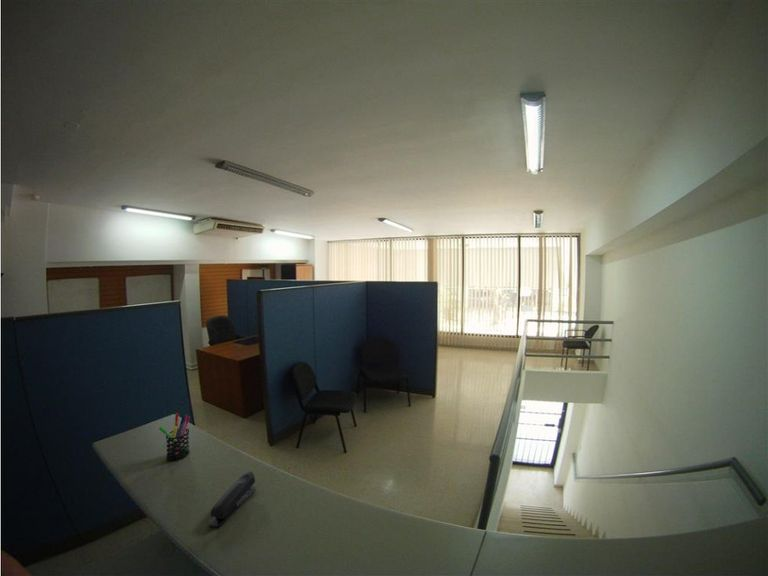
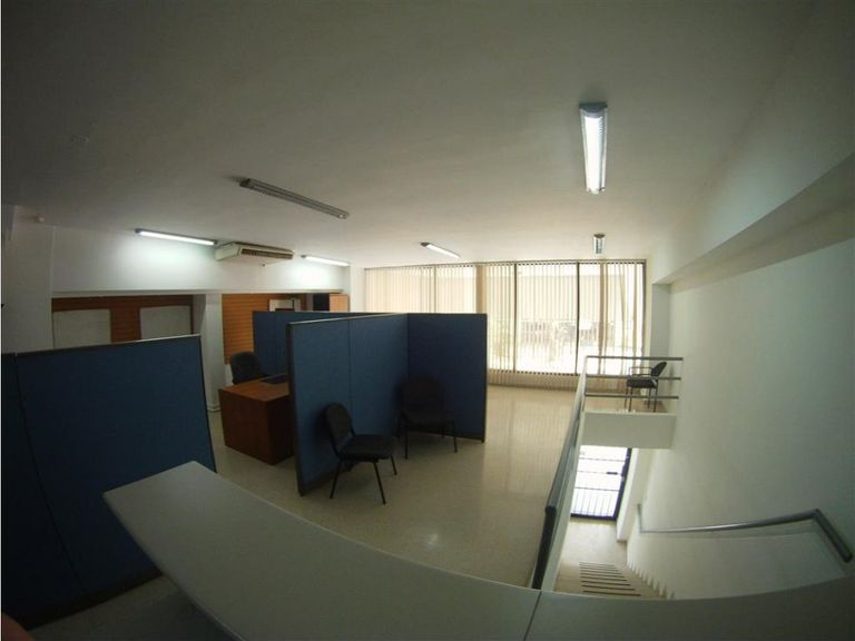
- pen holder [158,412,191,462]
- stapler [208,470,257,528]
